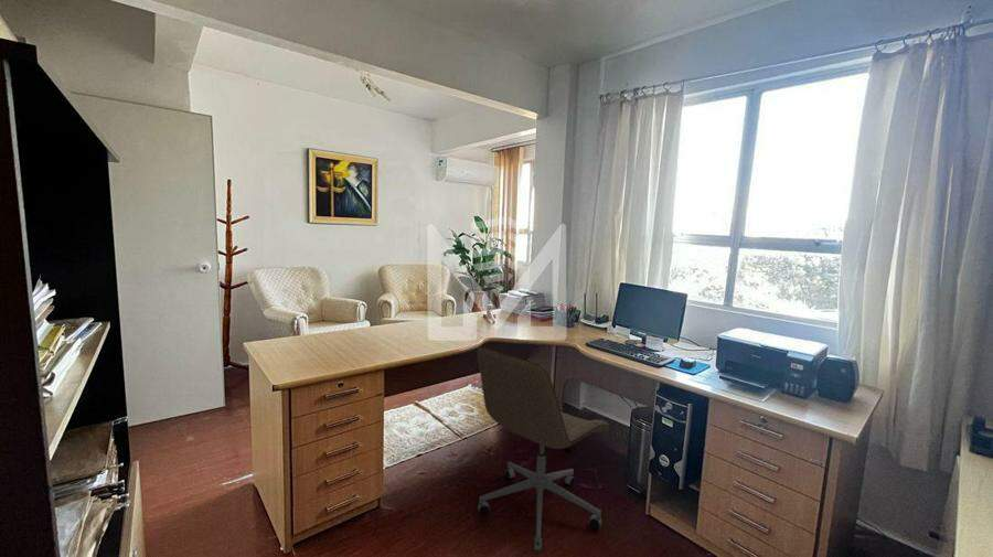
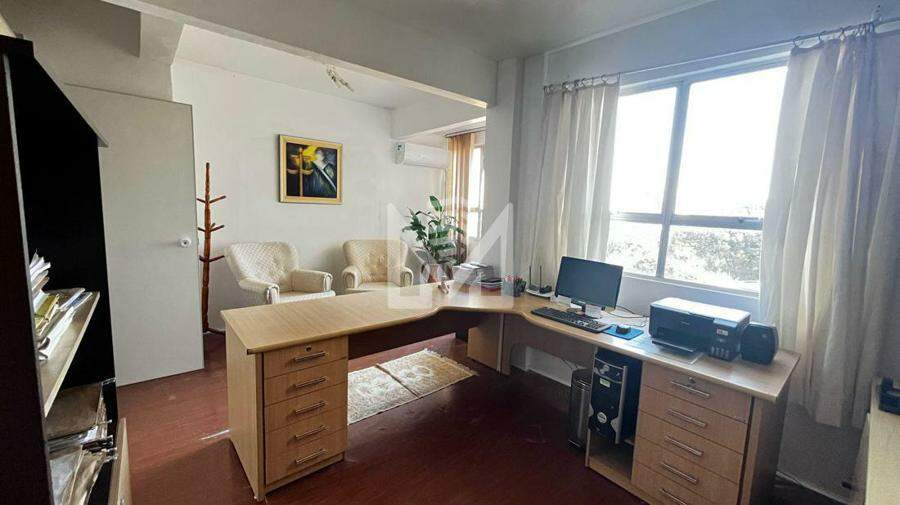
- office chair [476,346,611,553]
